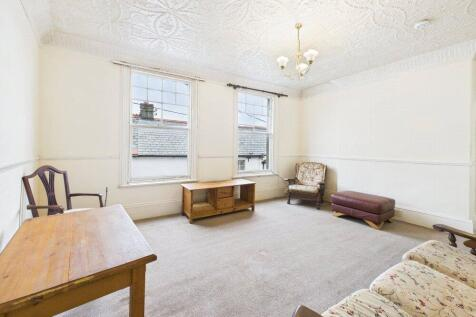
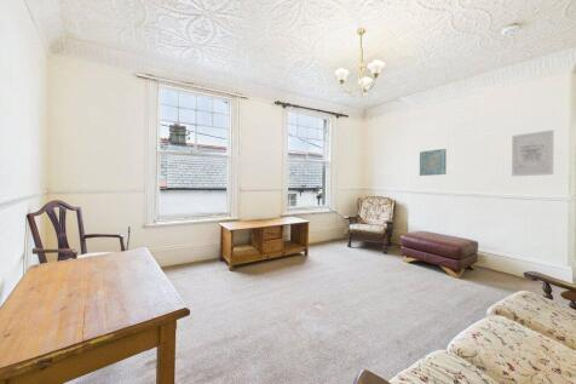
+ wall art [419,148,448,177]
+ wall art [511,128,554,177]
